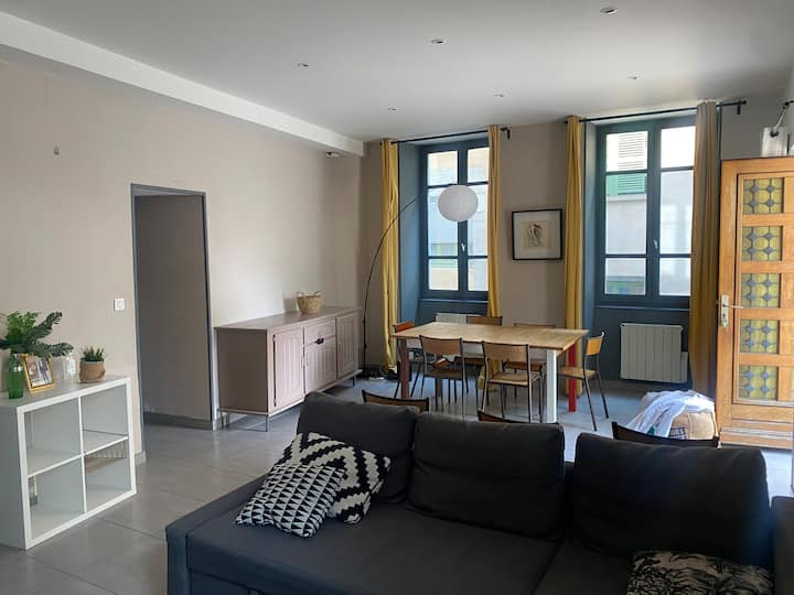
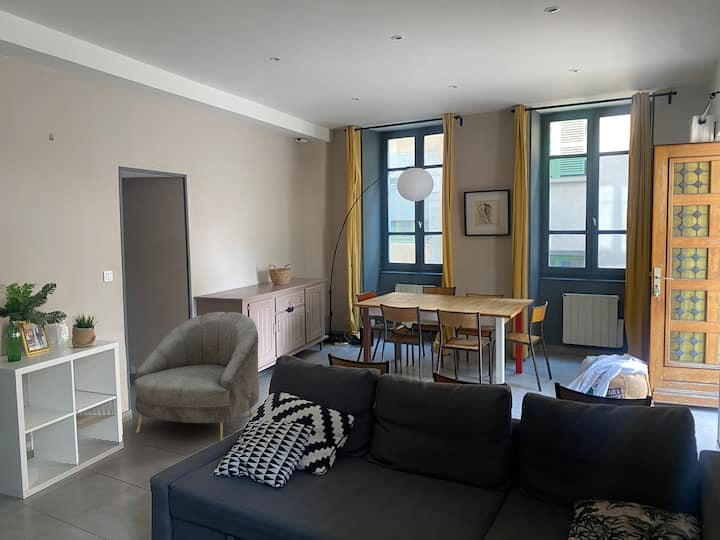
+ armchair [133,311,260,441]
